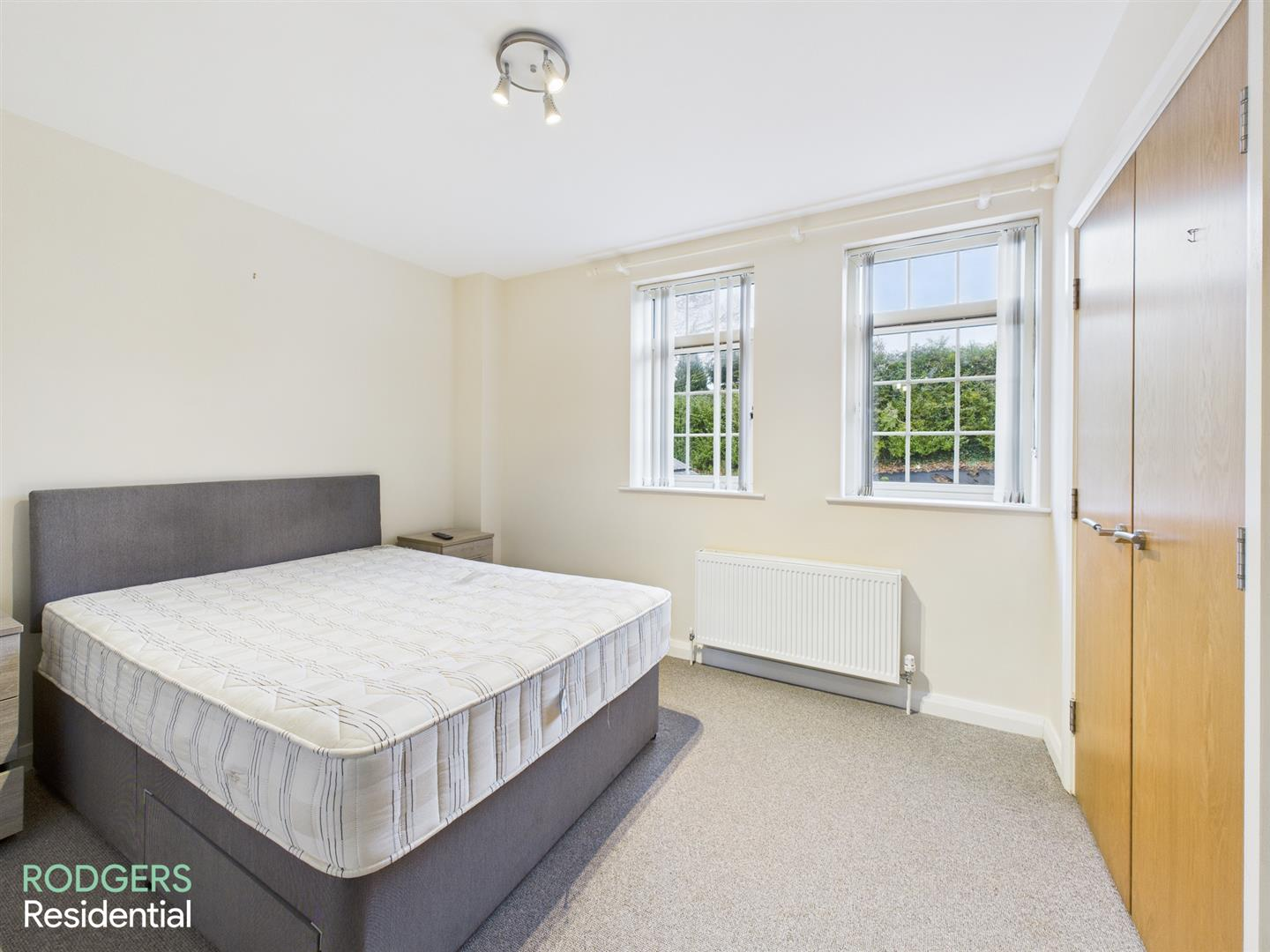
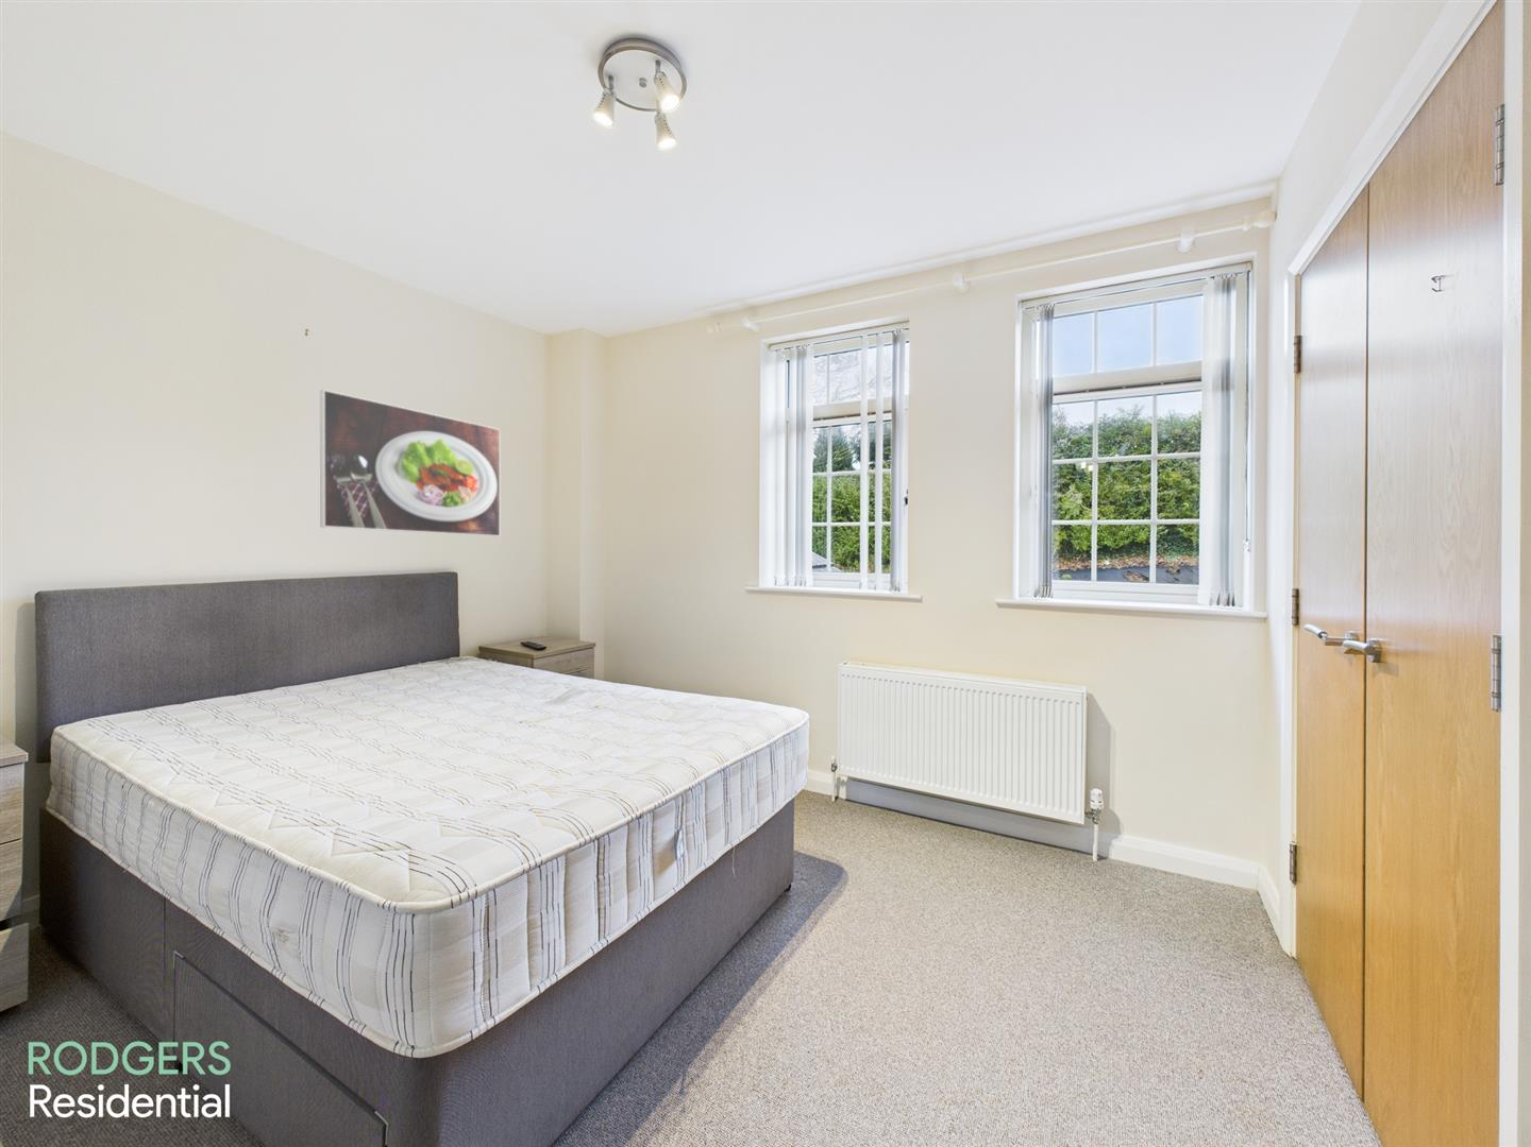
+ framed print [319,389,500,537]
